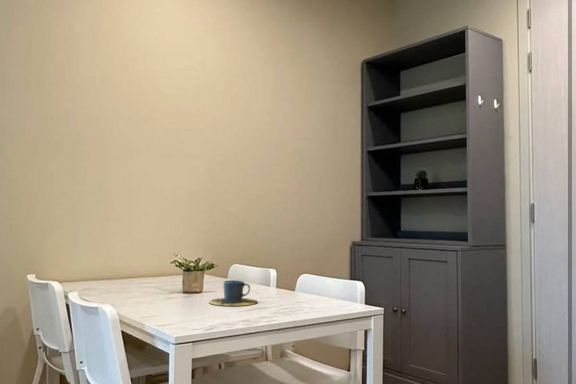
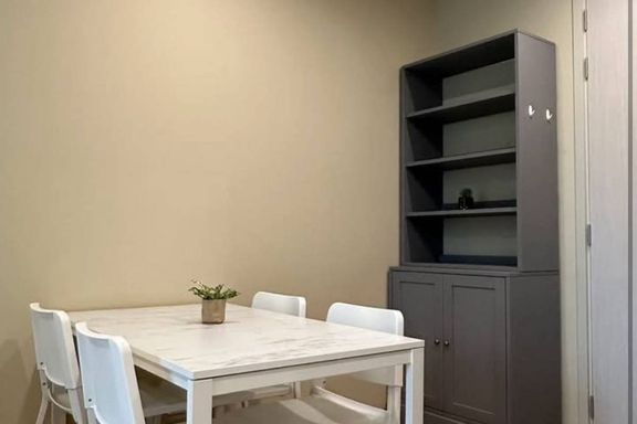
- cup [208,279,259,307]
